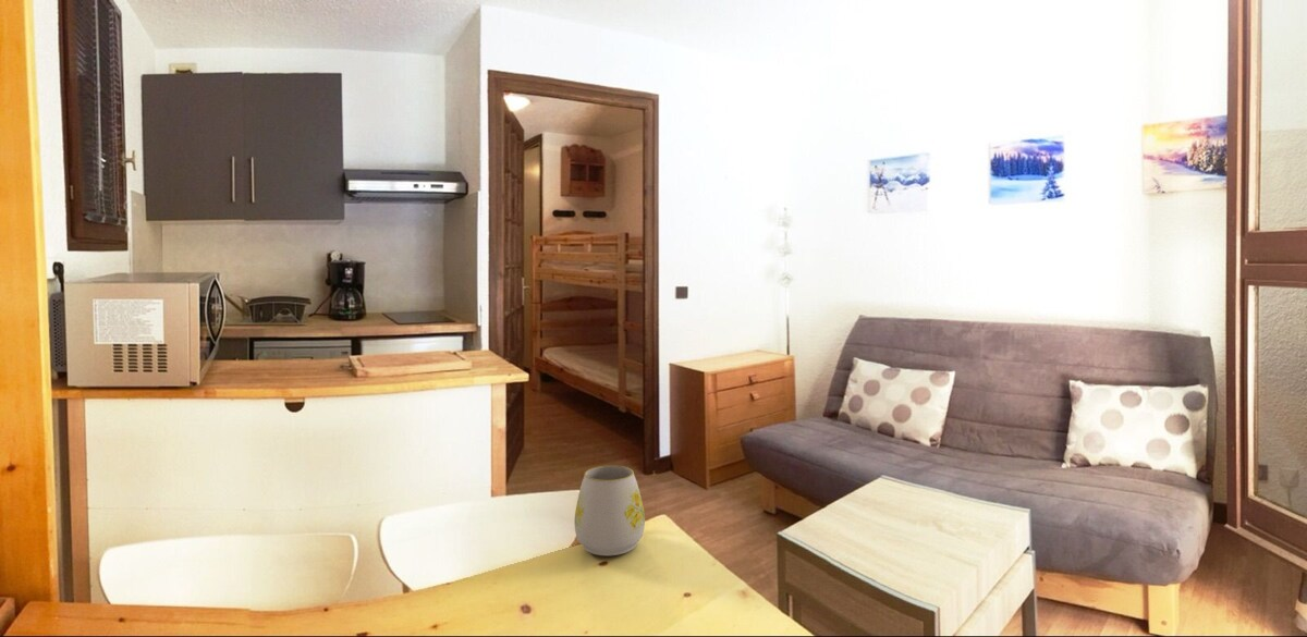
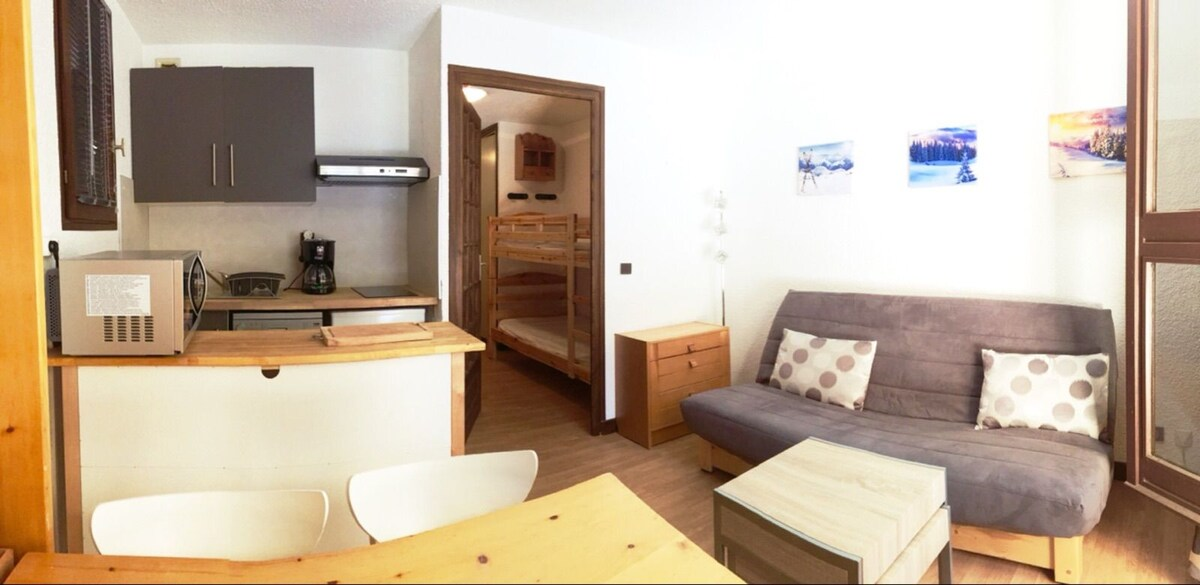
- mug [573,464,646,556]
